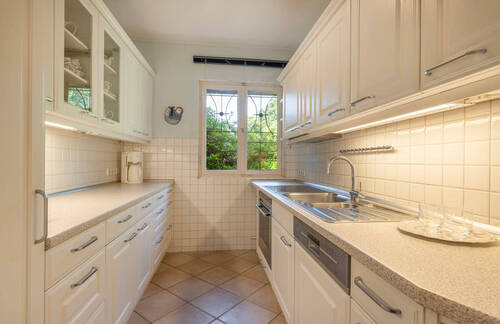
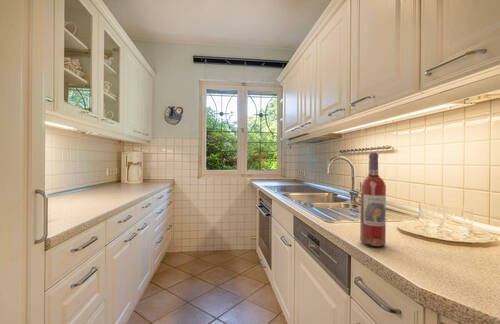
+ wine bottle [359,152,387,248]
